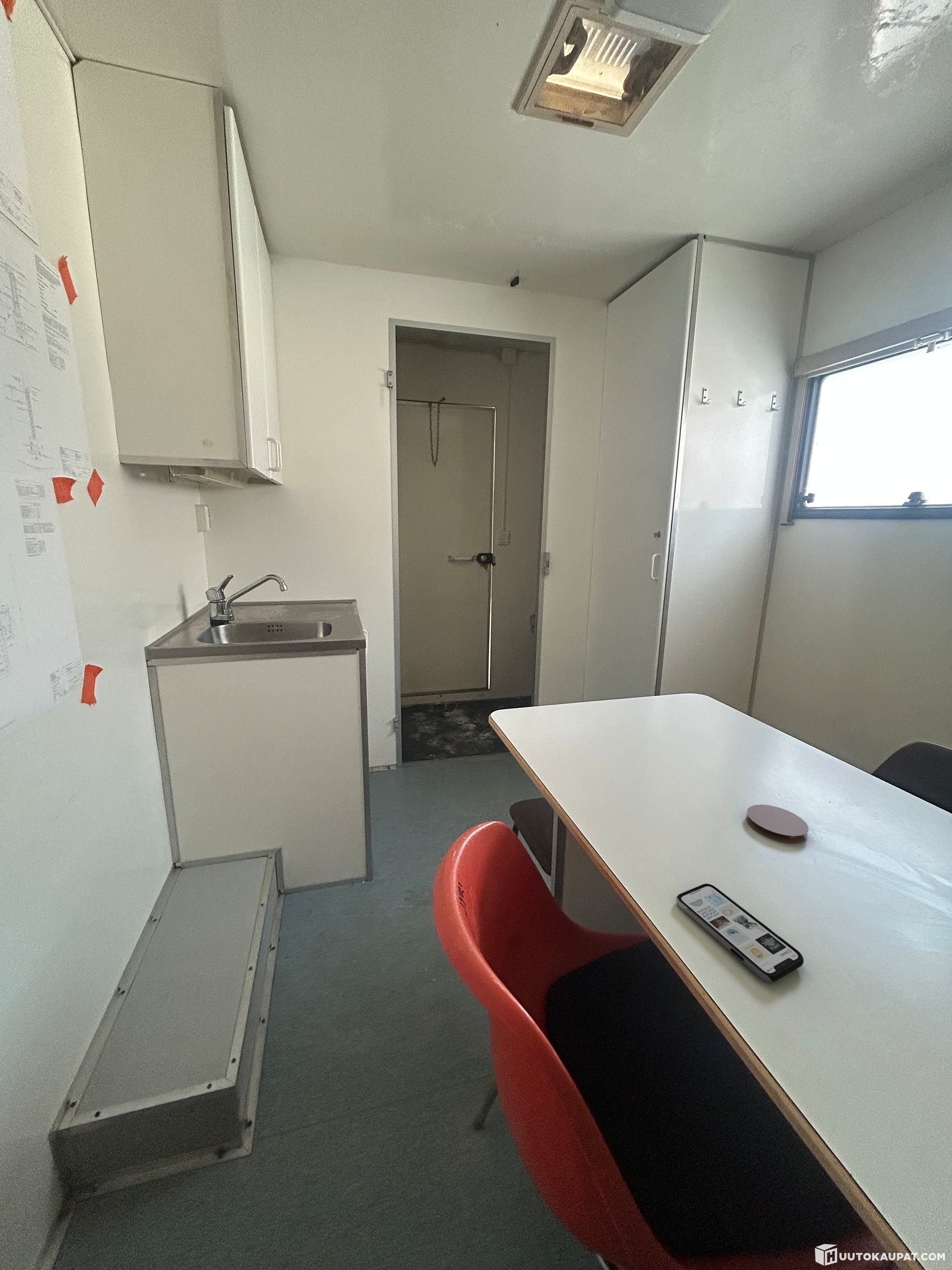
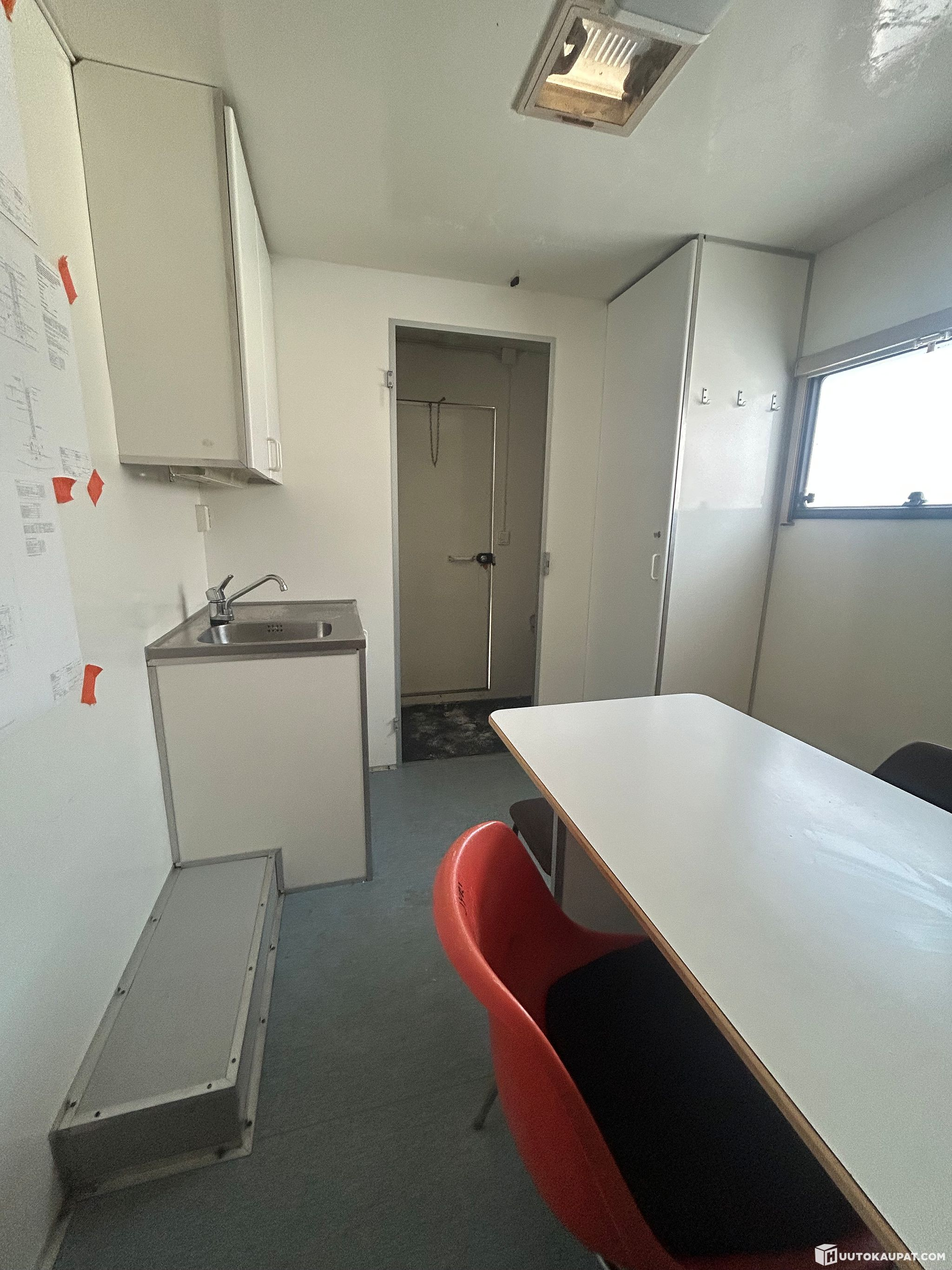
- coaster [746,804,809,843]
- phone case [676,883,804,983]
